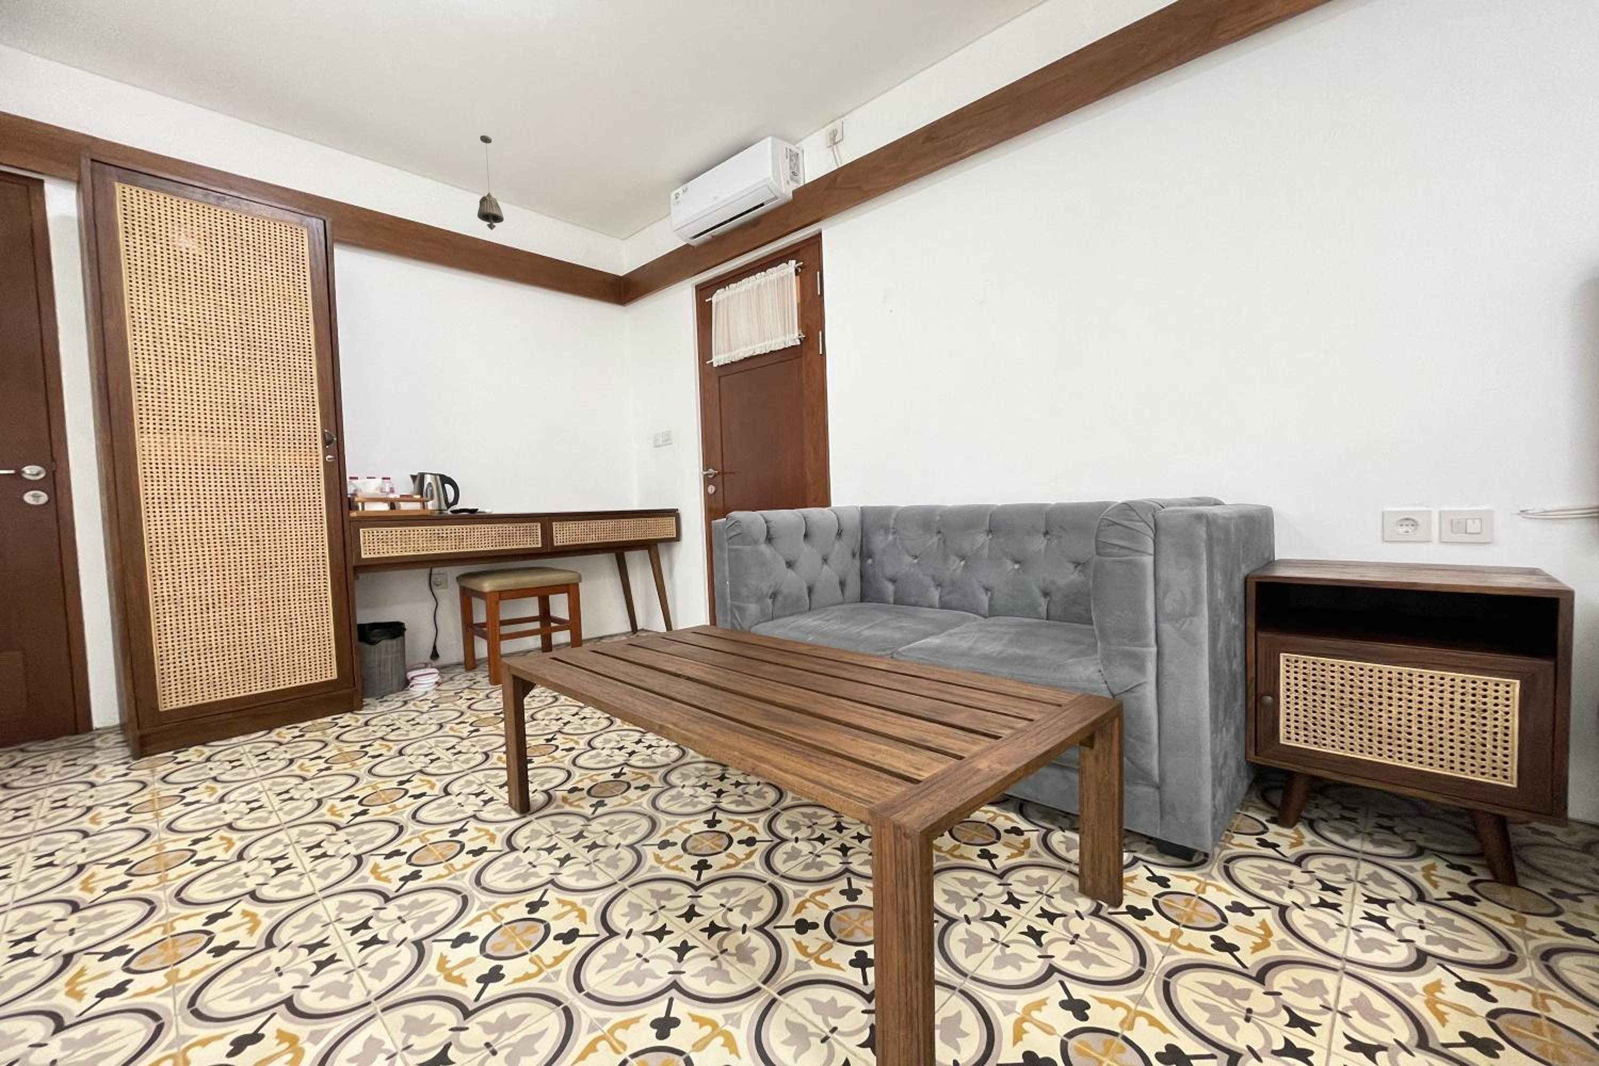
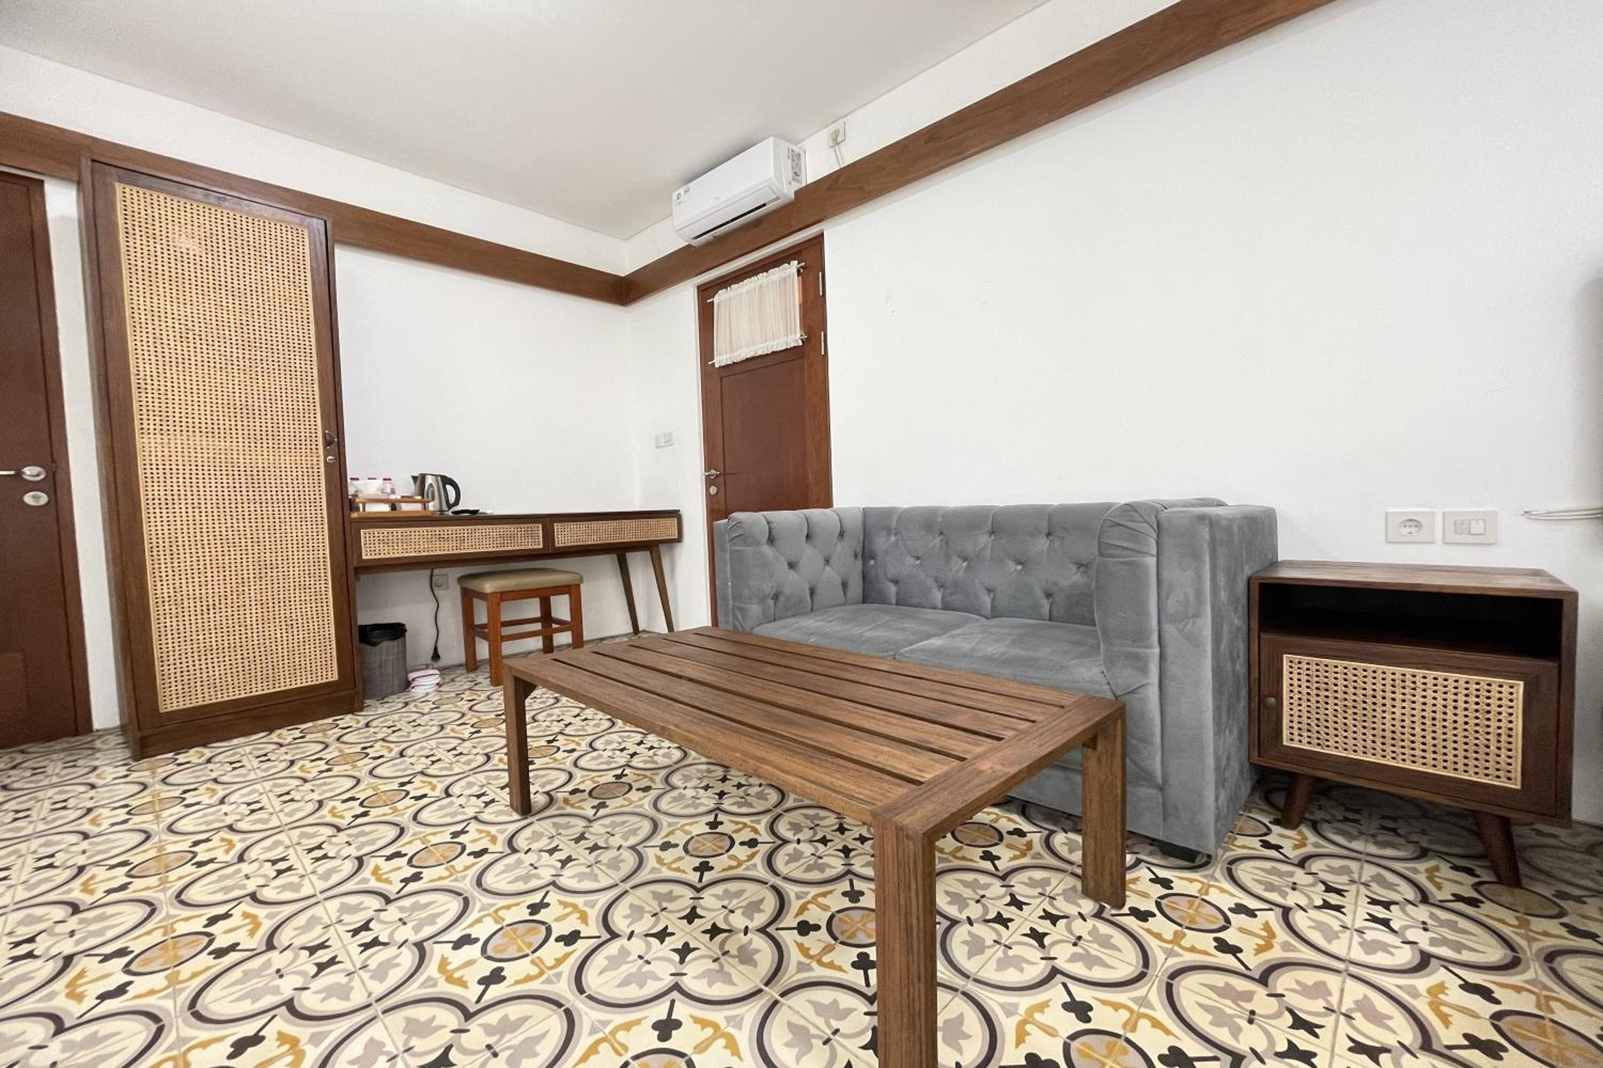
- pendant light [477,134,504,231]
